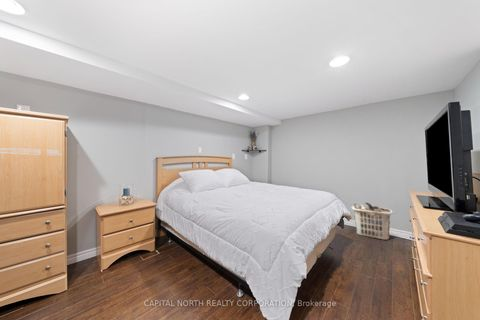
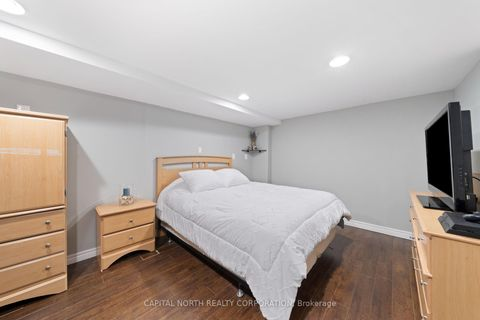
- clothes hamper [351,202,394,241]
